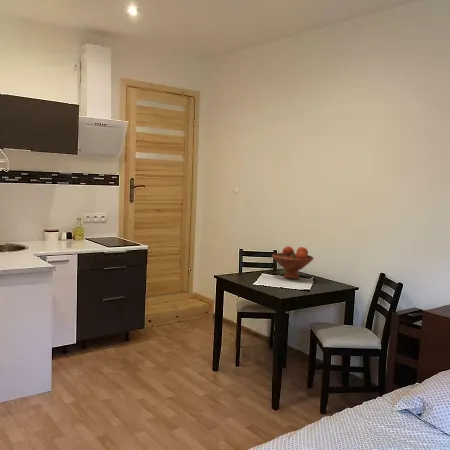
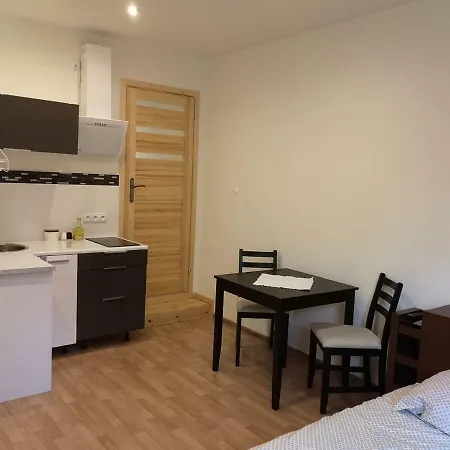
- fruit bowl [271,245,315,280]
